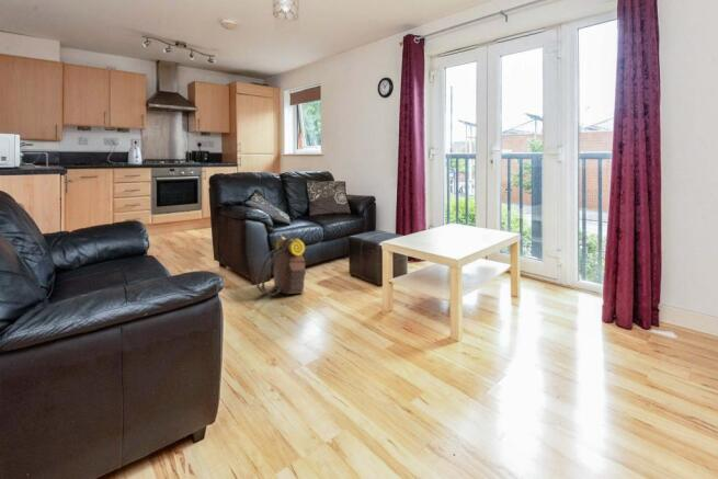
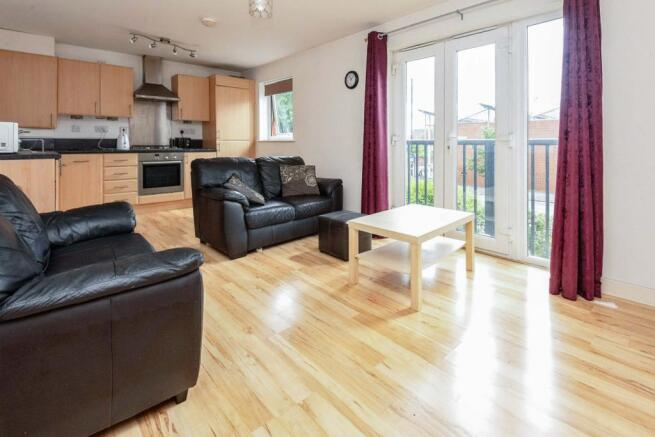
- backpack [255,236,307,297]
